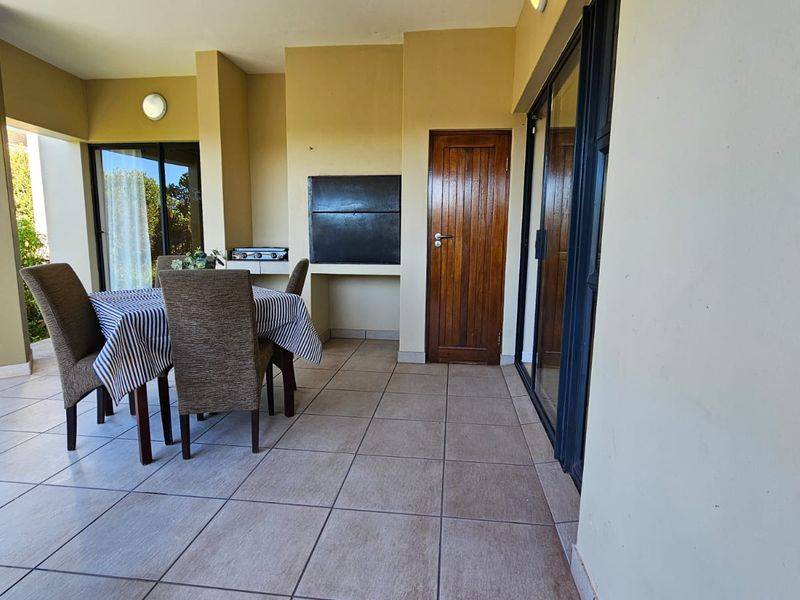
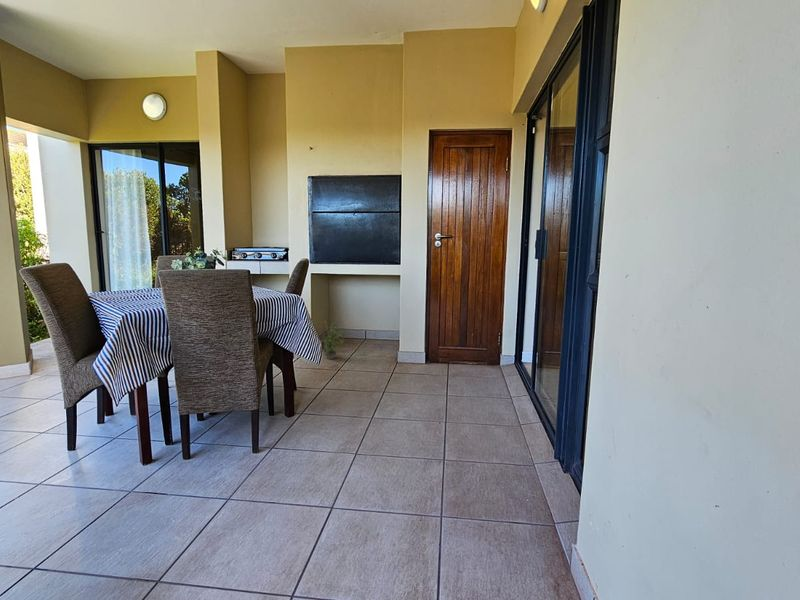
+ potted plant [321,320,347,360]
